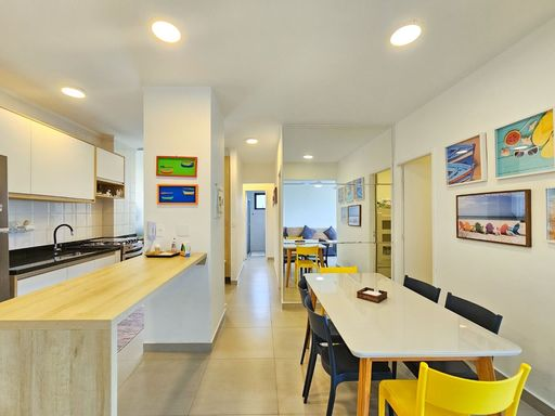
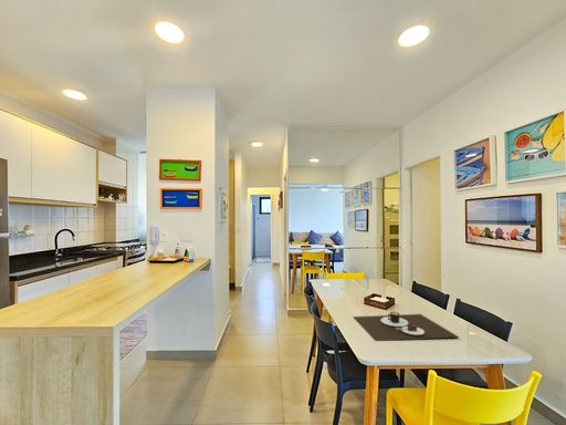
+ place mat [352,311,460,342]
